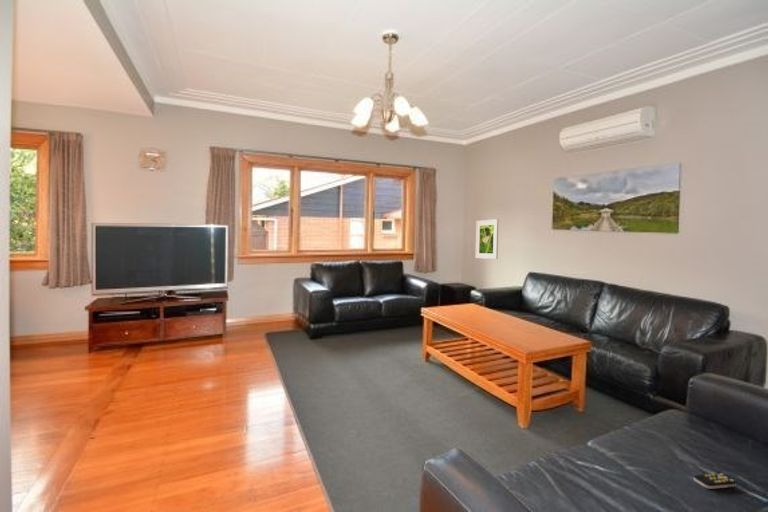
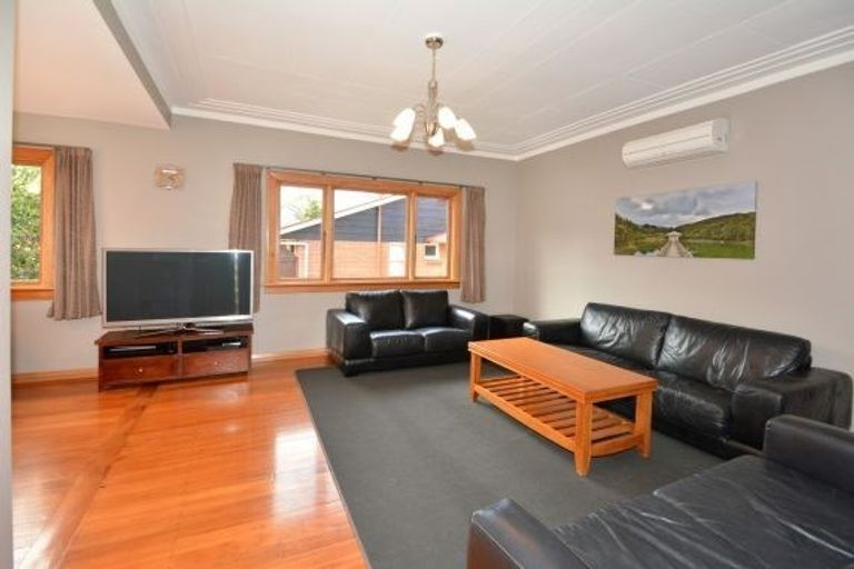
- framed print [475,218,499,260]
- remote control [693,472,737,490]
